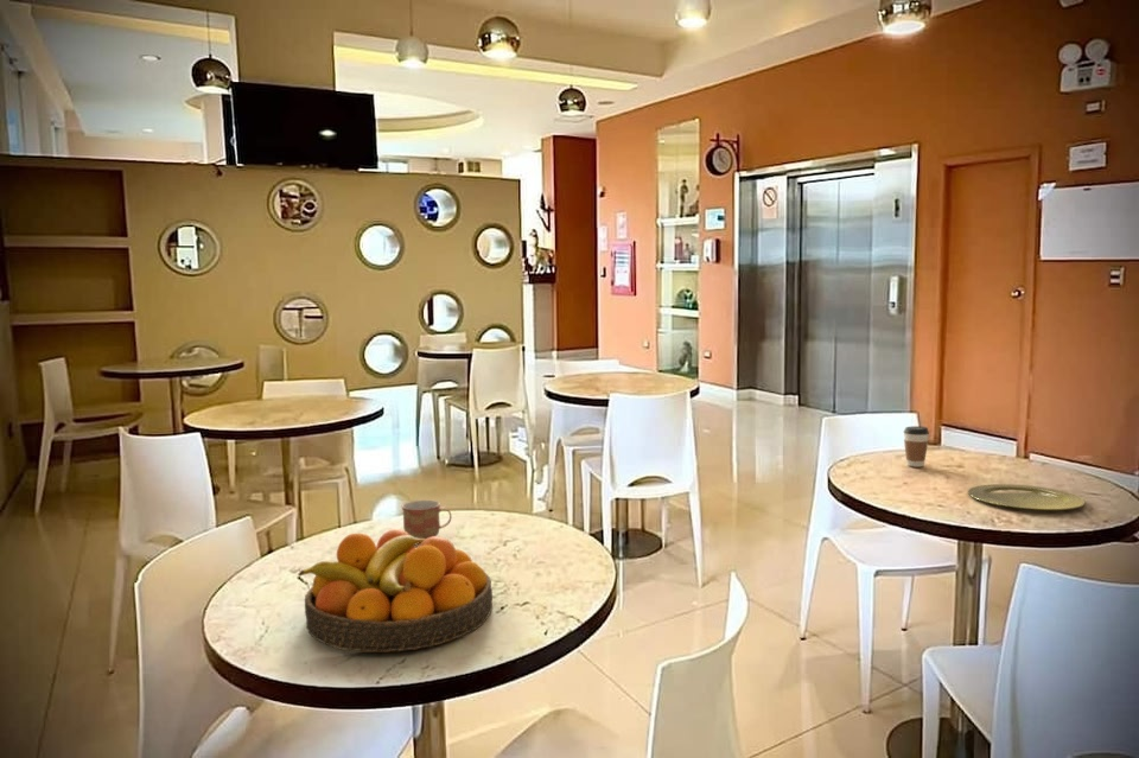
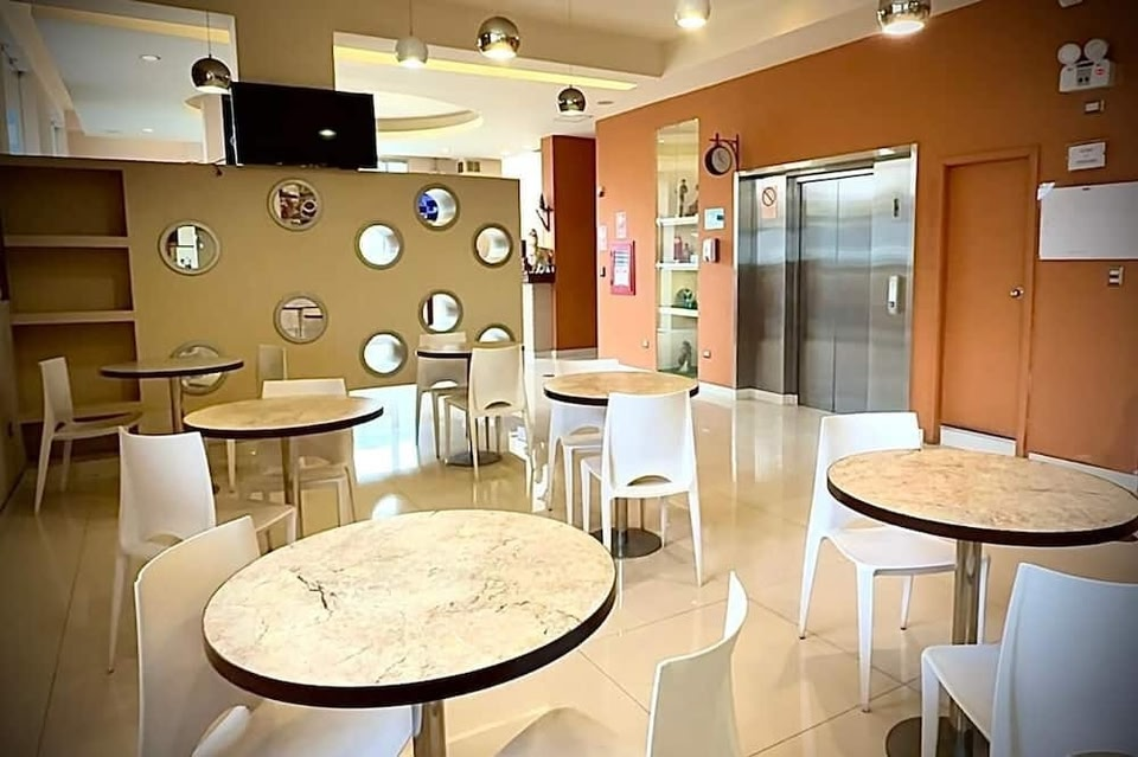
- plate [967,483,1086,511]
- fruit bowl [297,528,494,654]
- mug [400,499,453,539]
- coffee cup [903,425,930,469]
